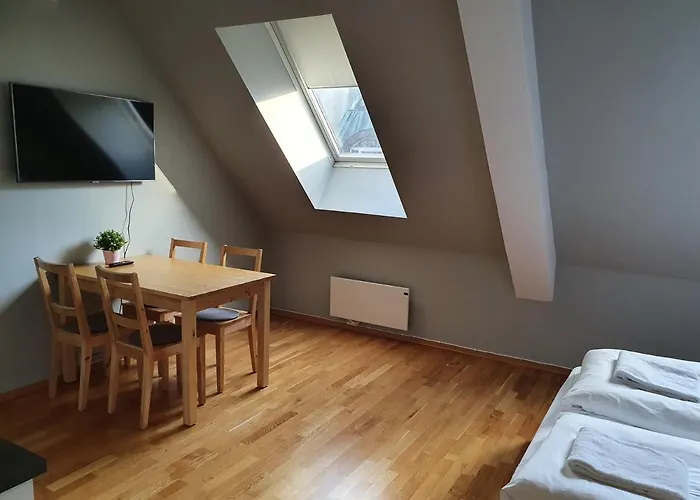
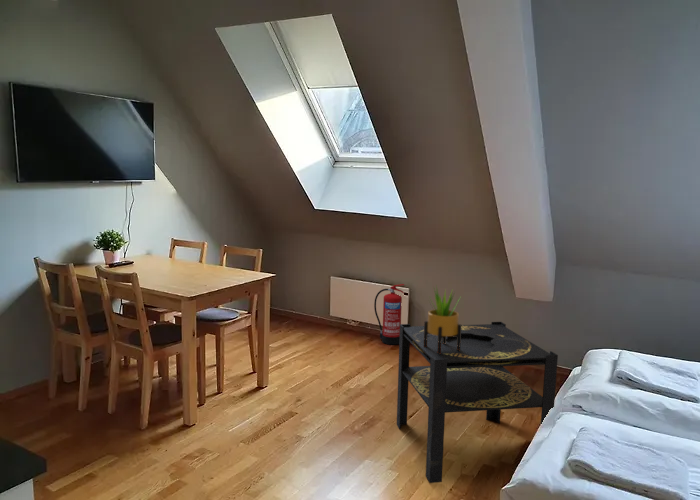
+ side table [396,321,559,484]
+ fire extinguisher [373,283,405,346]
+ potted plant [423,285,462,354]
